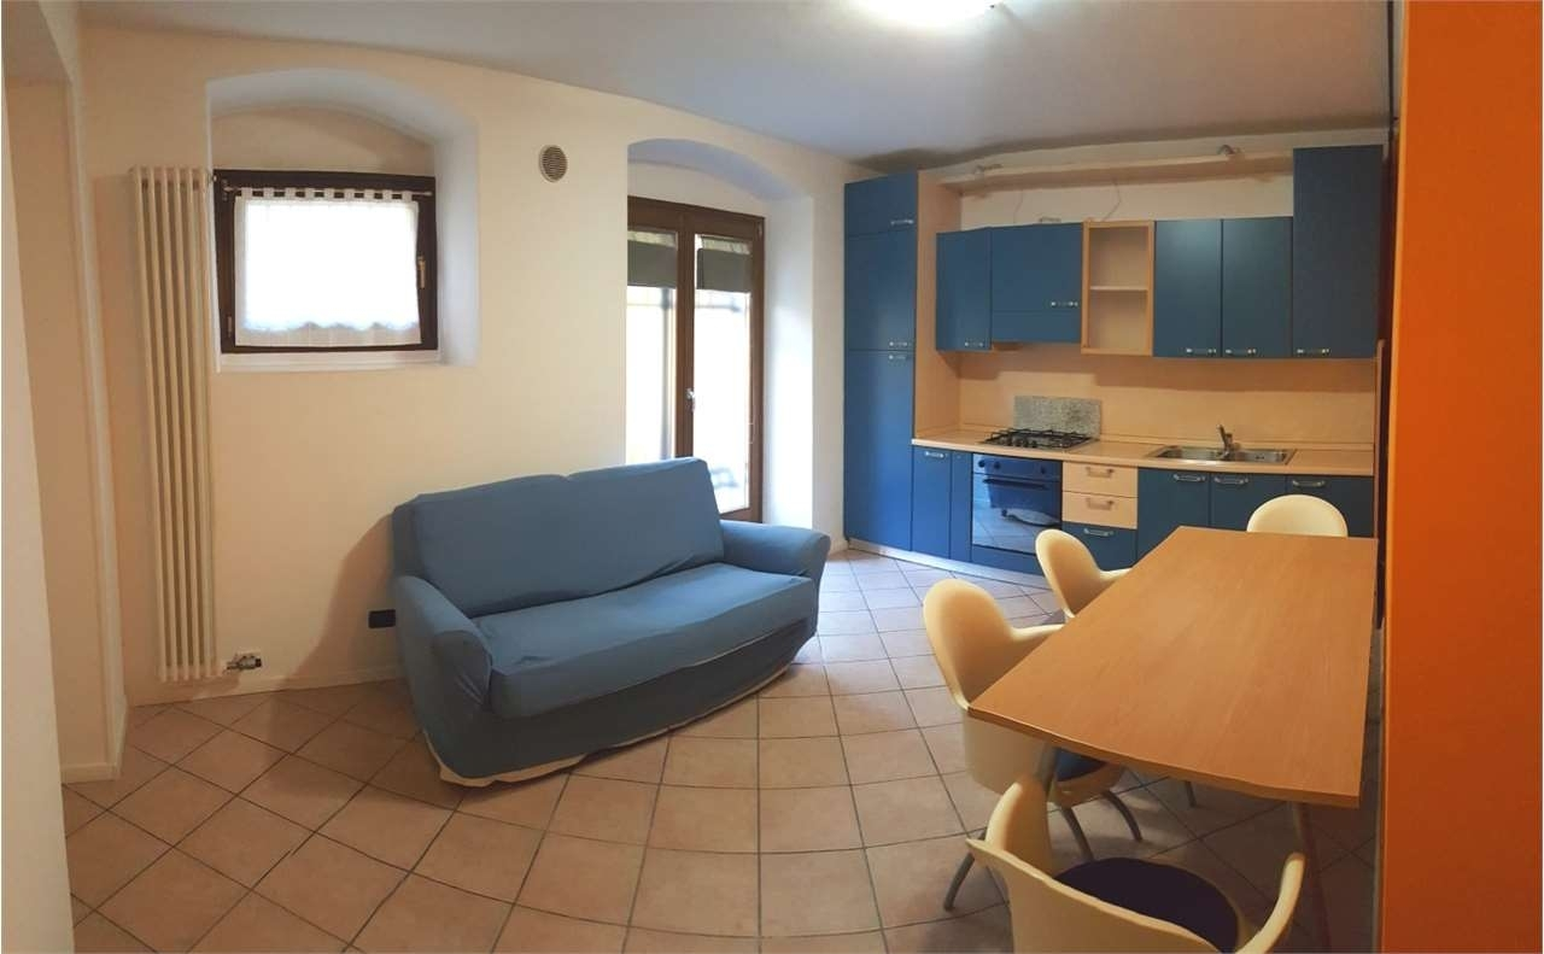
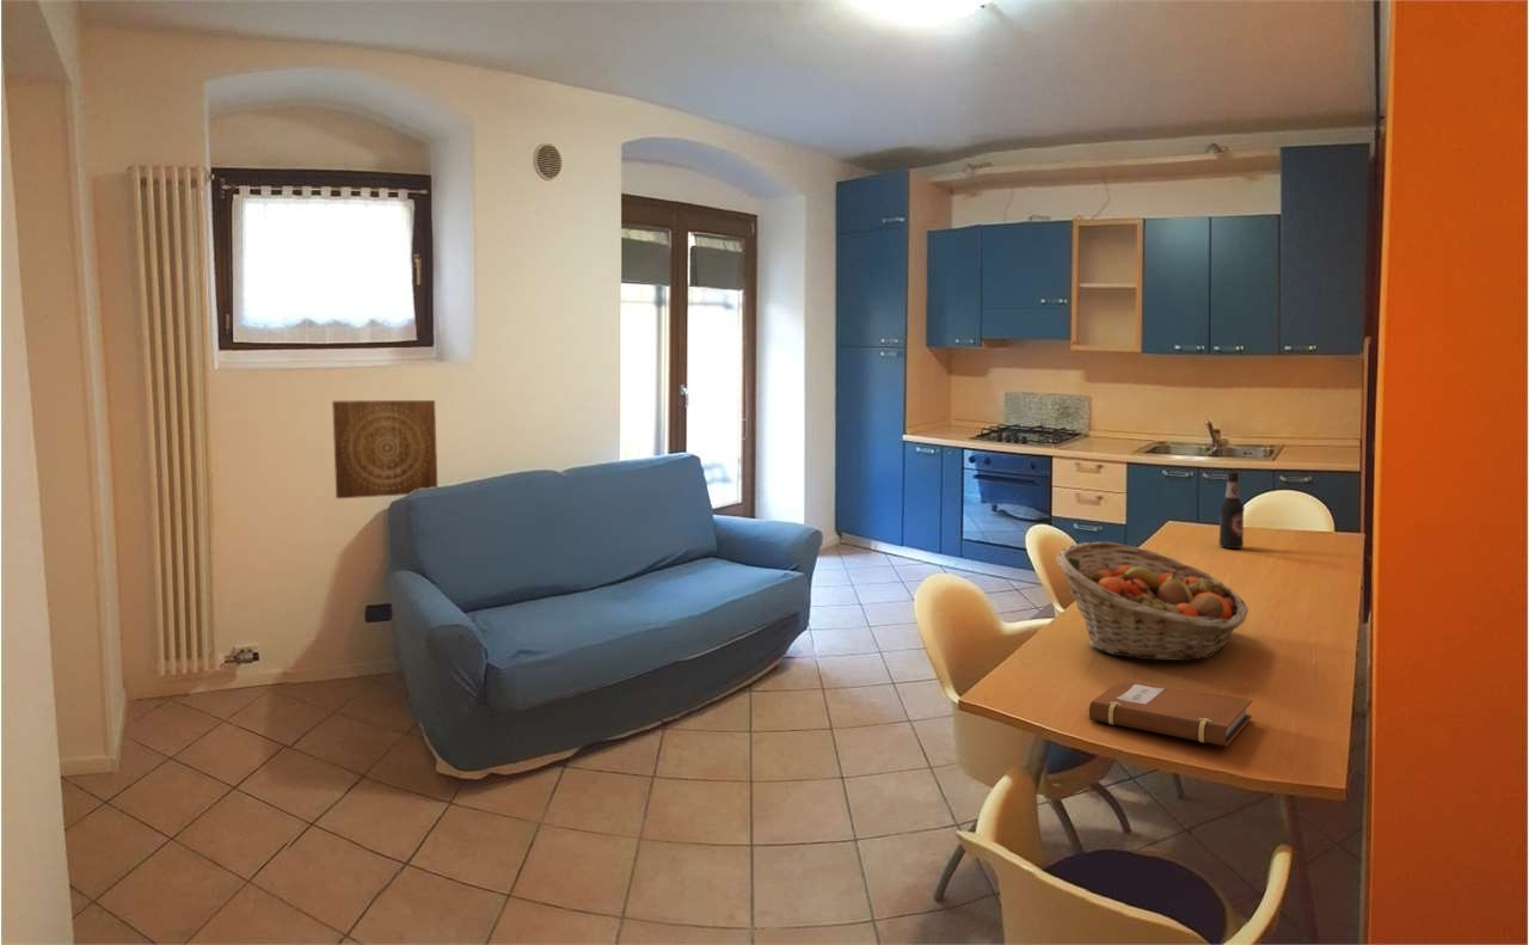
+ fruit basket [1055,541,1249,662]
+ bottle [1218,471,1246,550]
+ notebook [1086,677,1253,748]
+ wall art [331,399,438,499]
